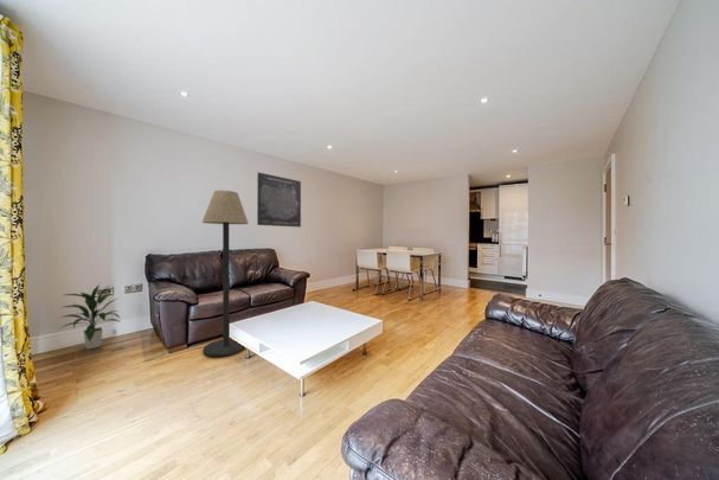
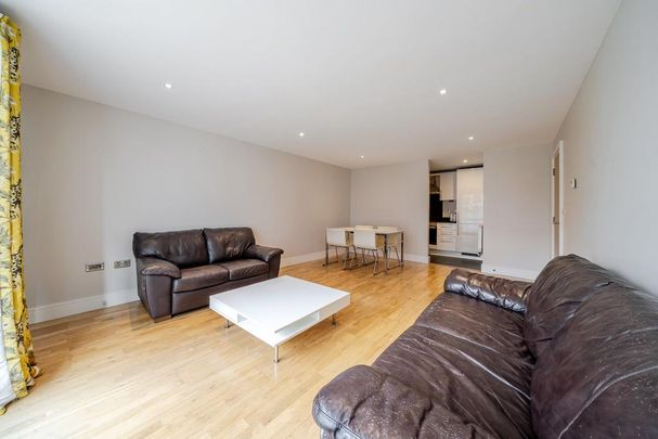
- indoor plant [56,283,122,351]
- floor lamp [201,190,250,358]
- wall art [256,172,302,229]
